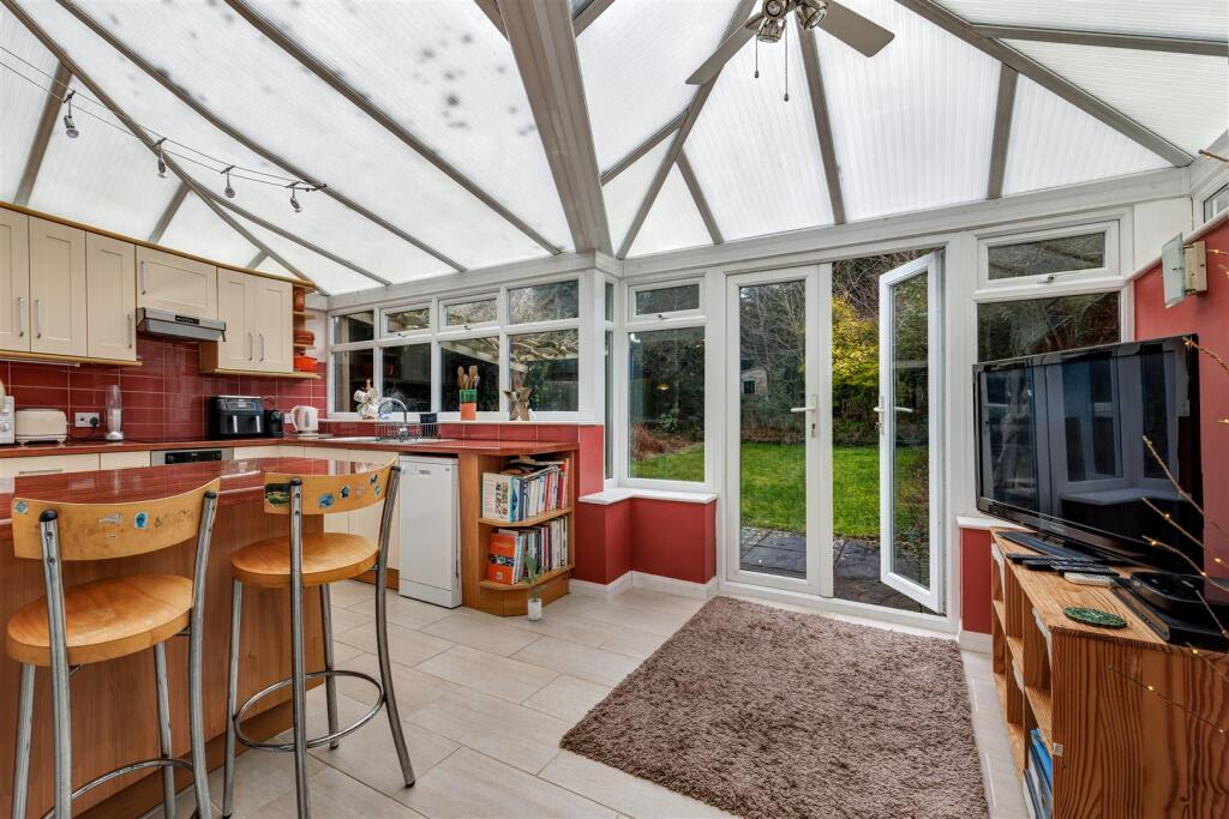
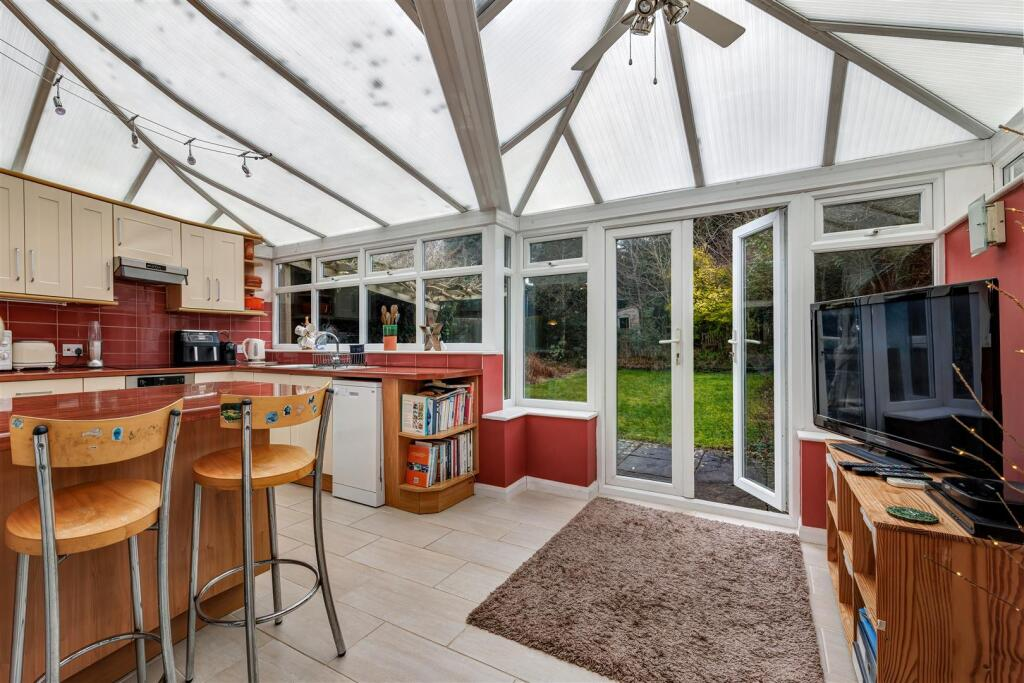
- potted plant [522,554,551,621]
